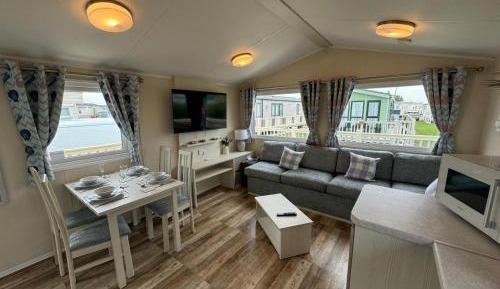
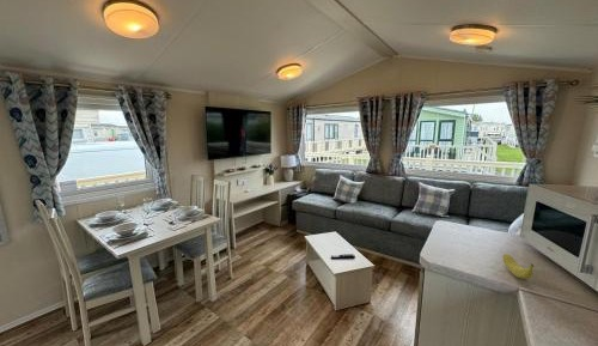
+ fruit [502,253,535,280]
